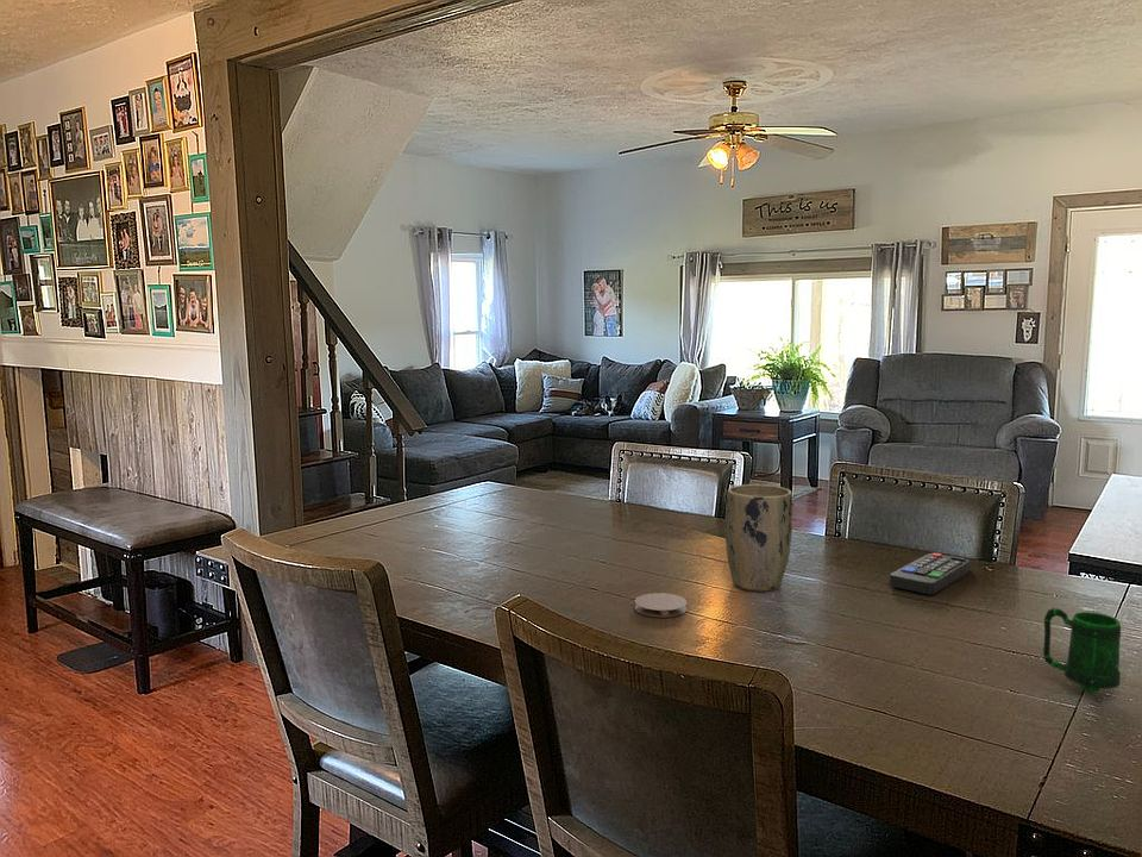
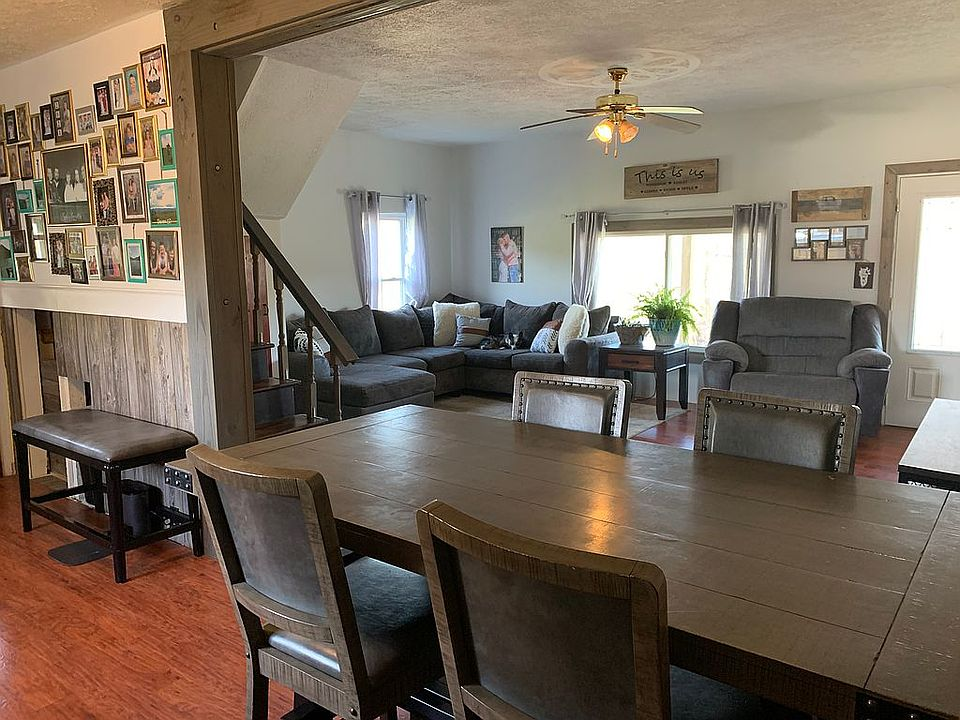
- remote control [889,552,972,595]
- coaster [634,592,688,619]
- plant pot [724,483,793,592]
- mug [1042,607,1122,694]
